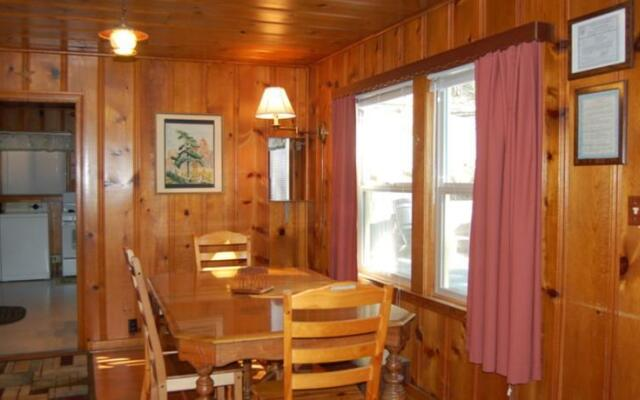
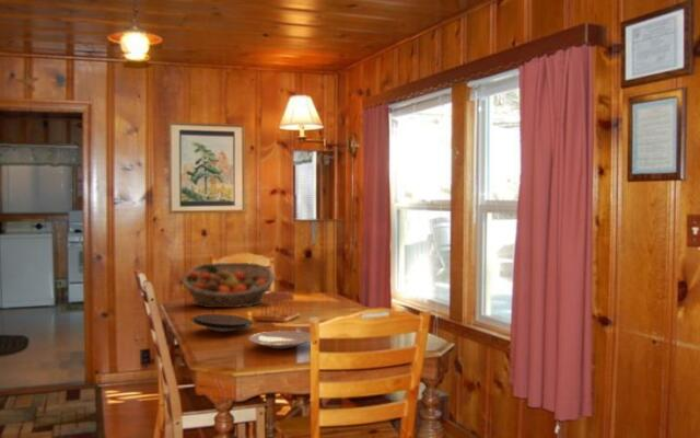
+ plate [190,313,255,333]
+ plate [247,330,311,350]
+ fruit basket [180,262,276,309]
